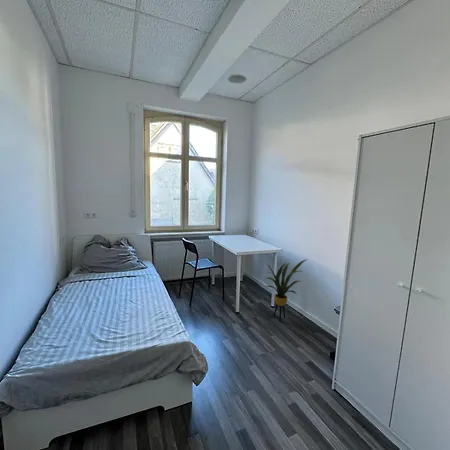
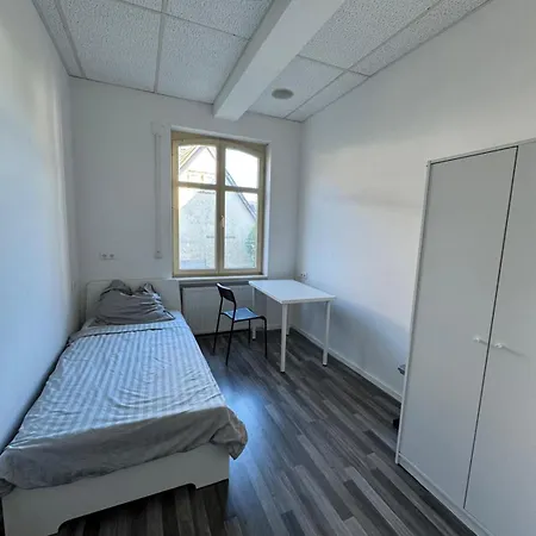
- house plant [263,259,309,322]
